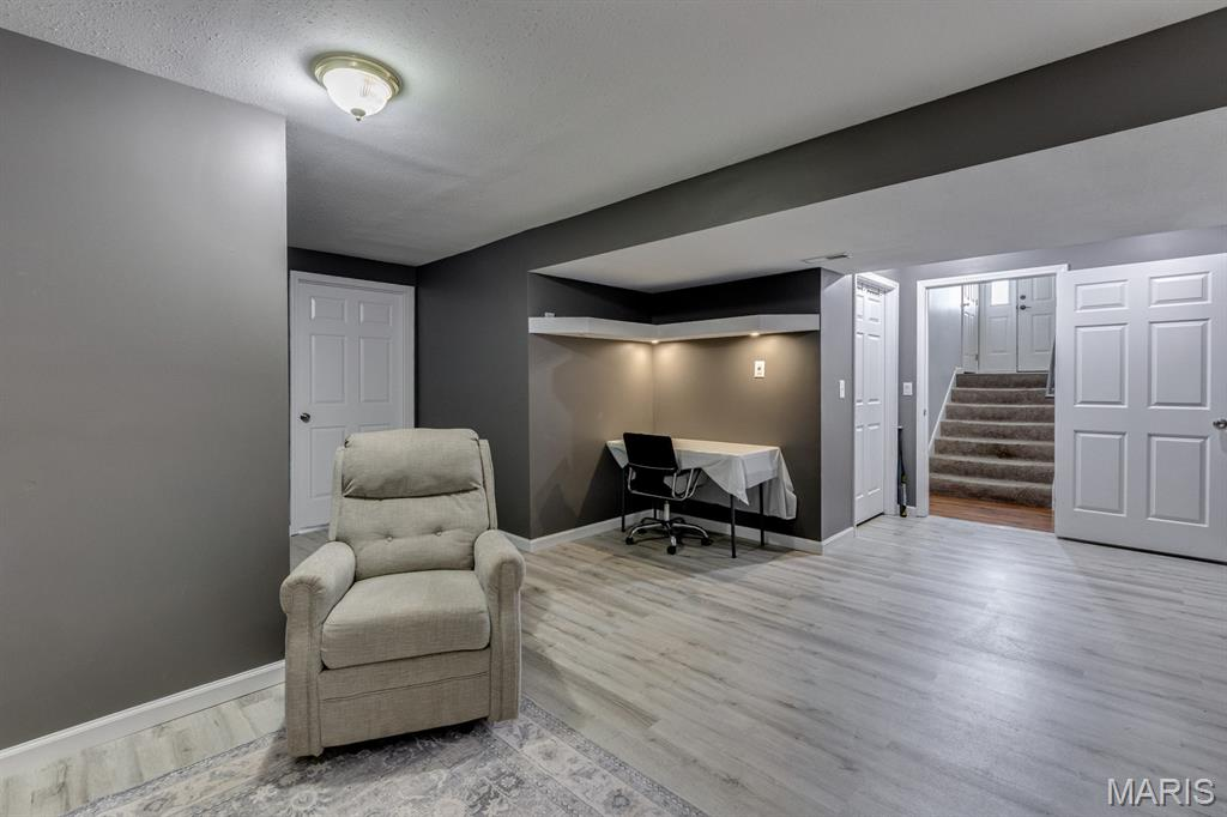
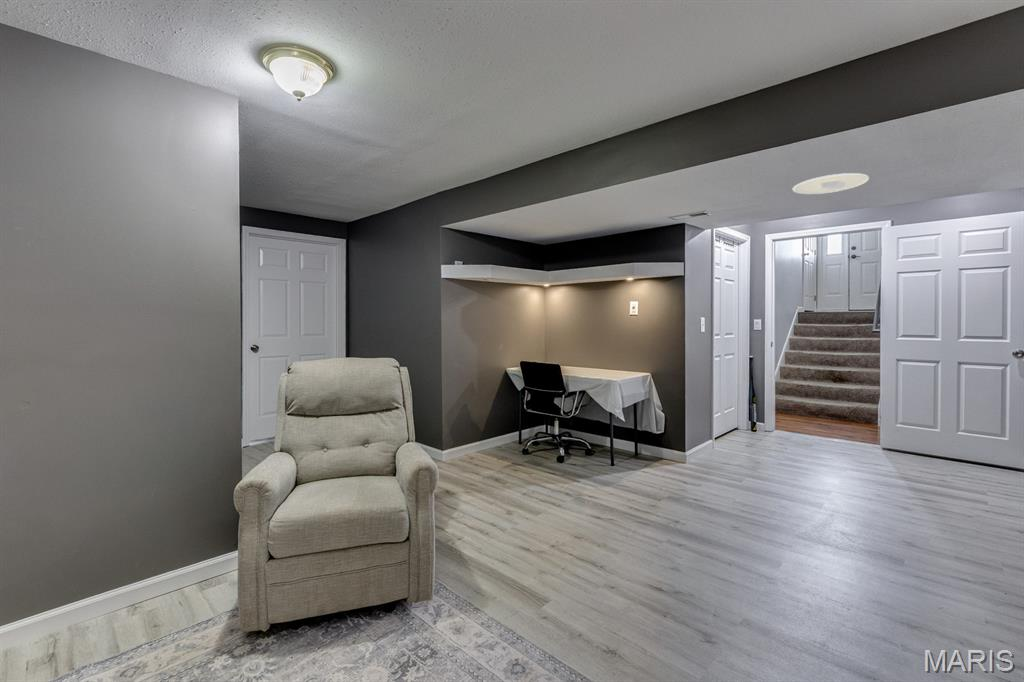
+ recessed light [792,172,870,195]
